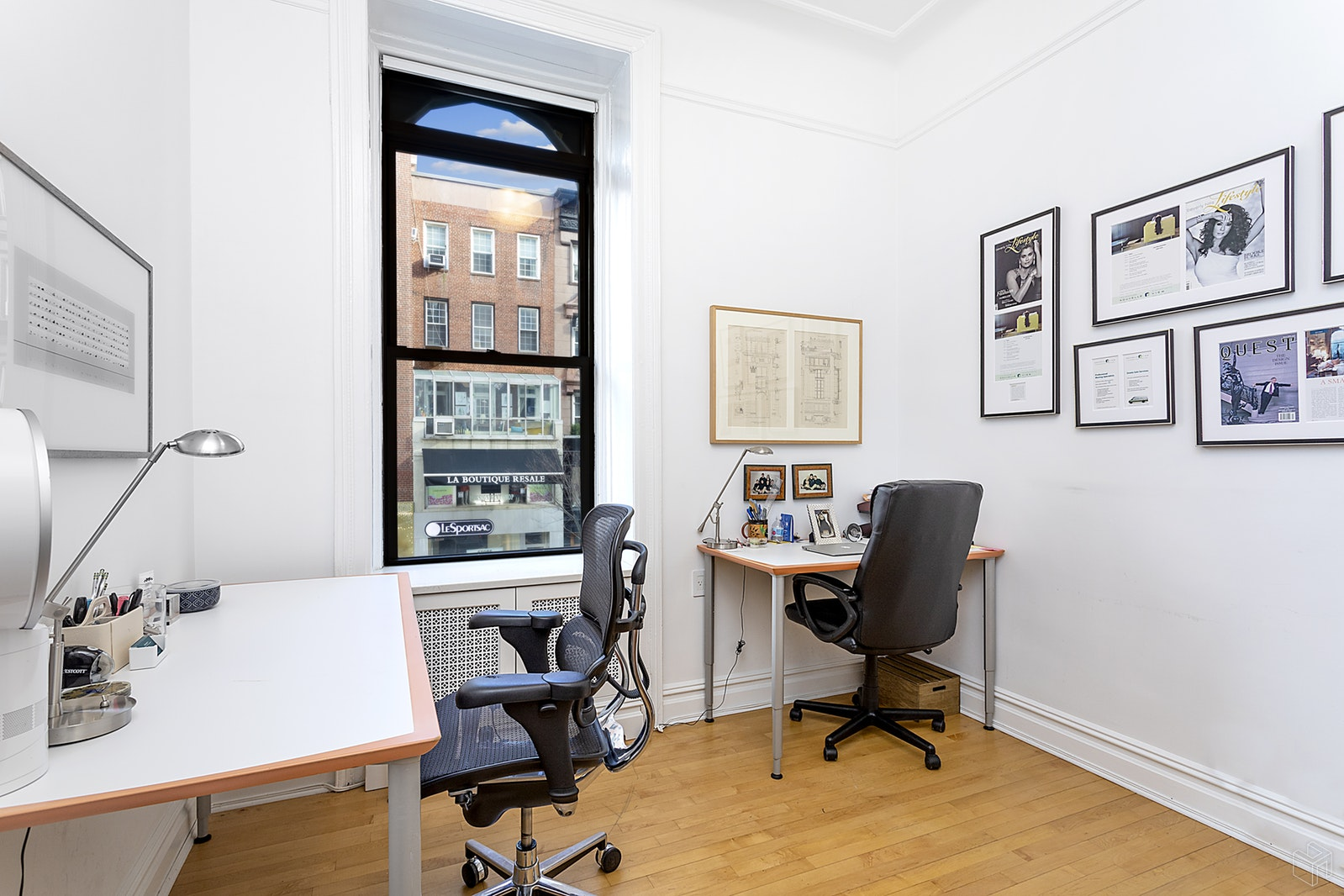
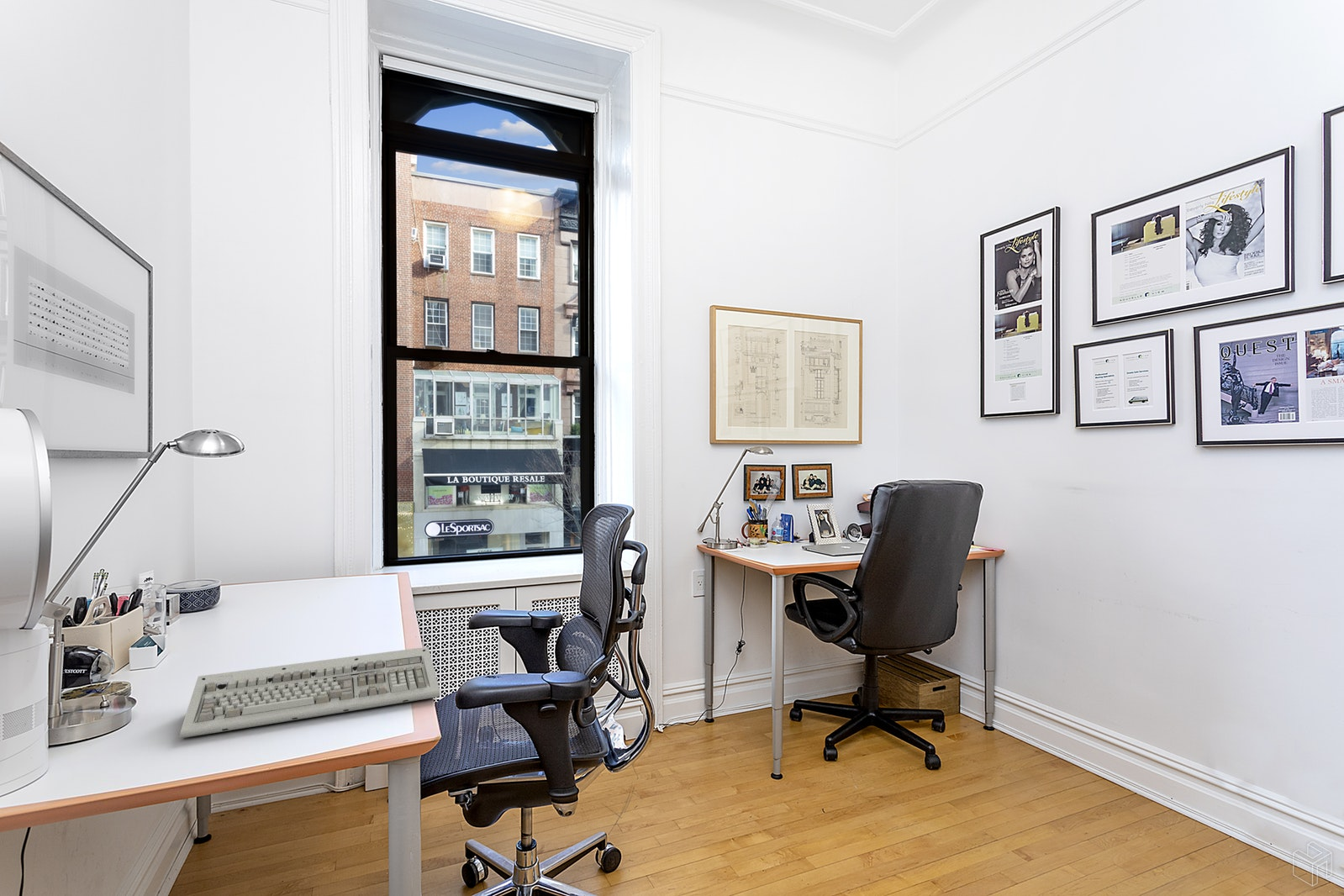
+ keyboard [179,646,441,739]
